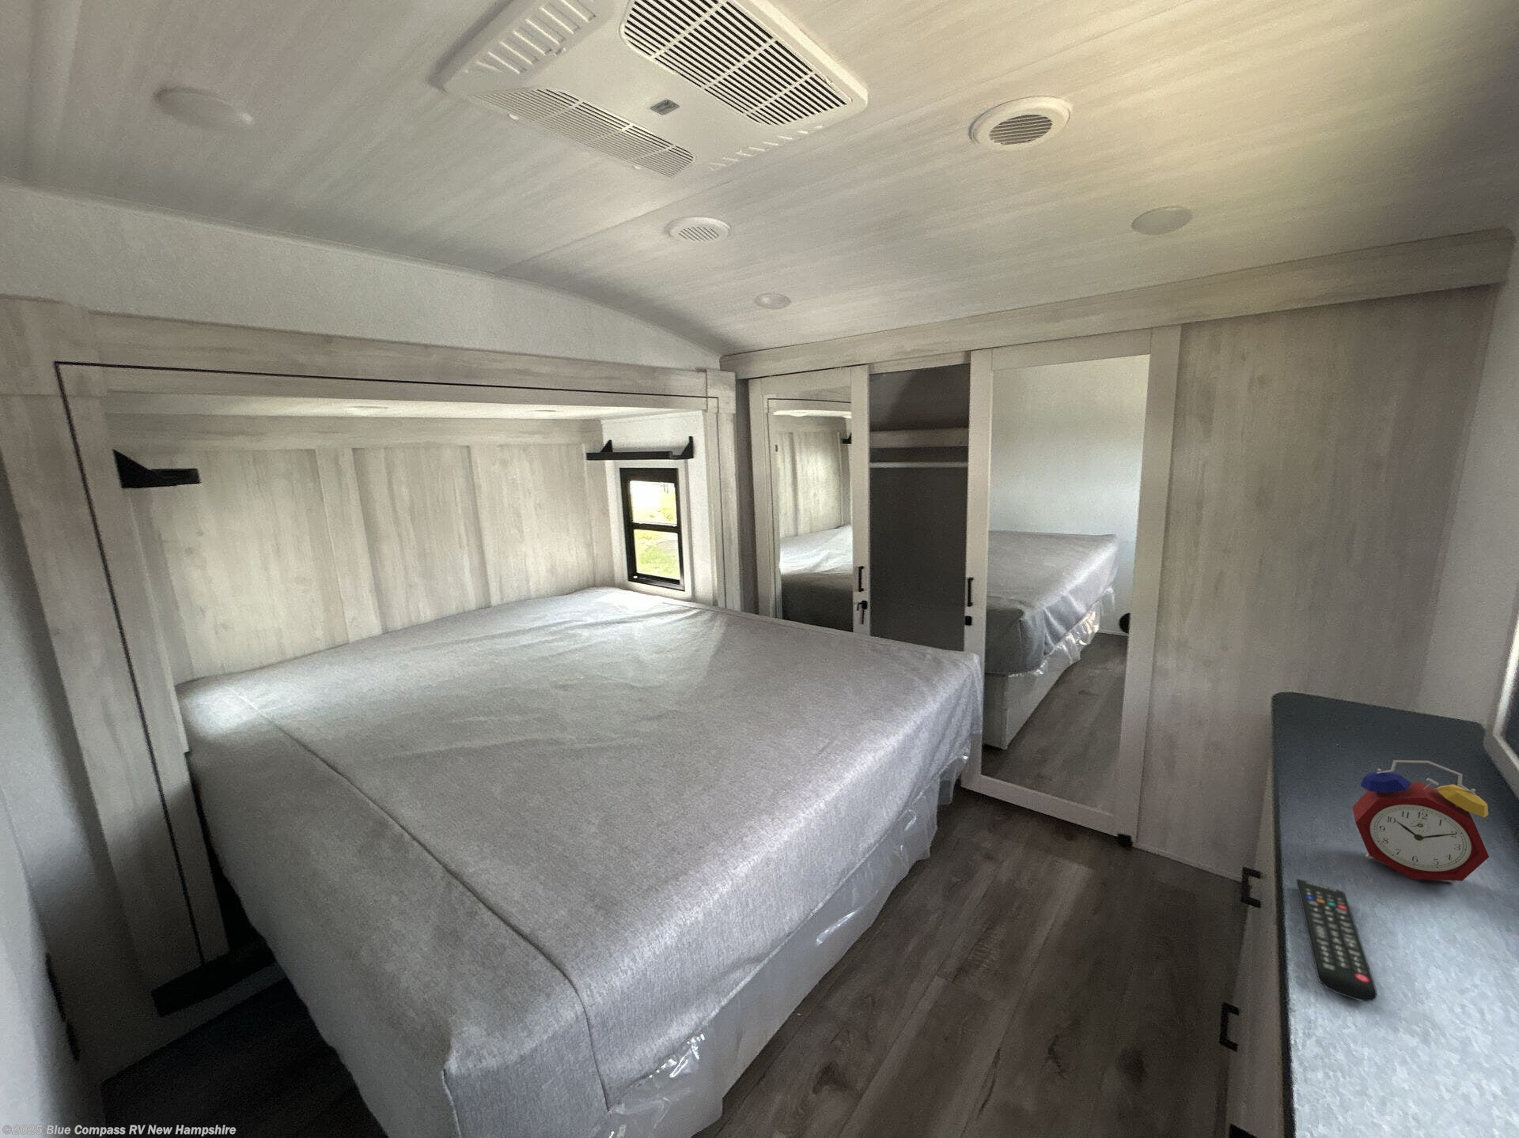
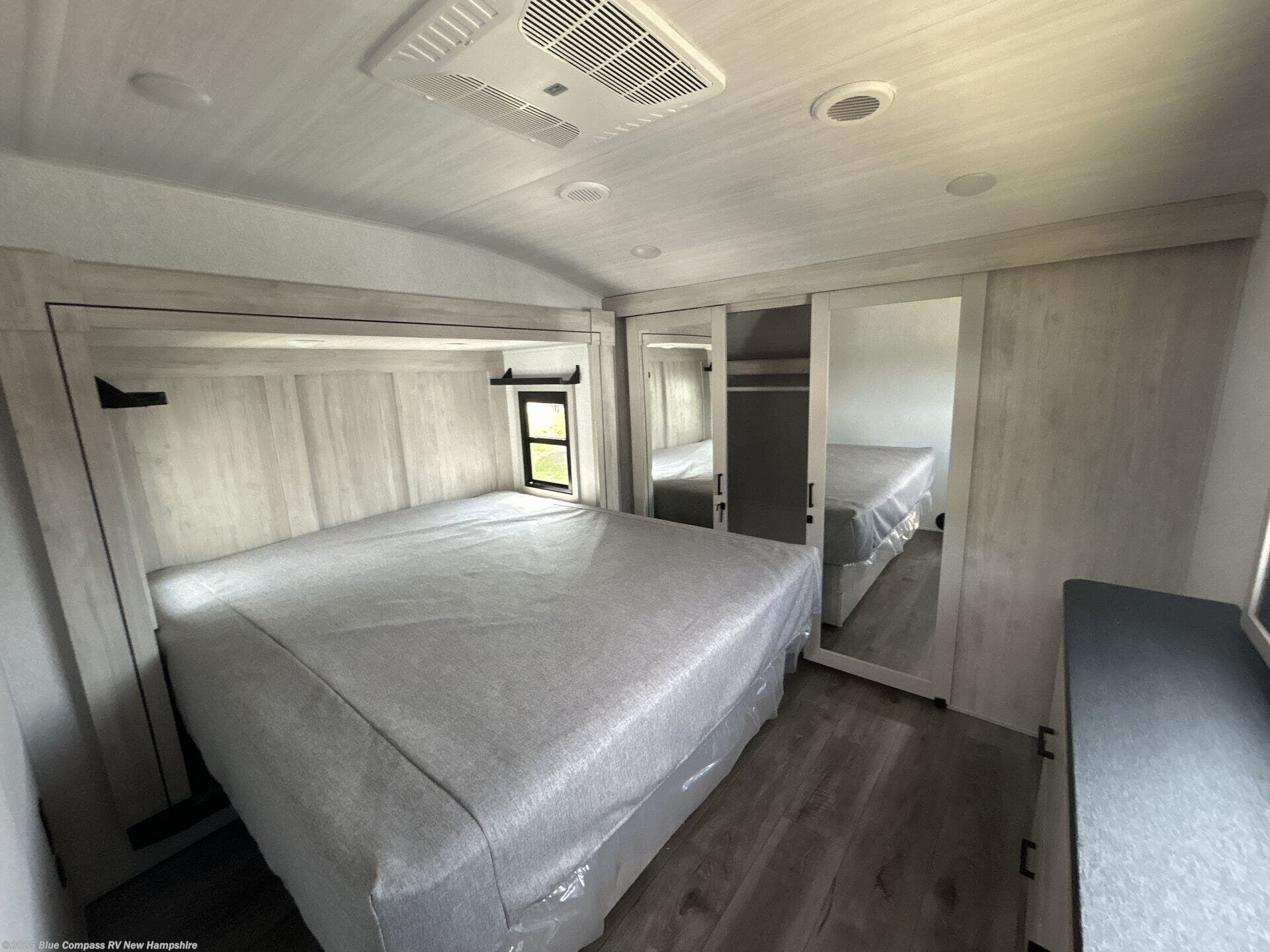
- alarm clock [1352,759,1490,883]
- remote control [1295,877,1378,1002]
